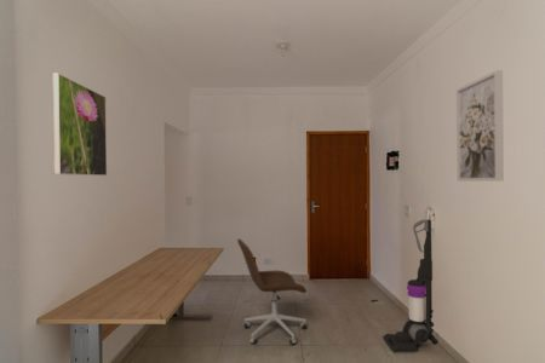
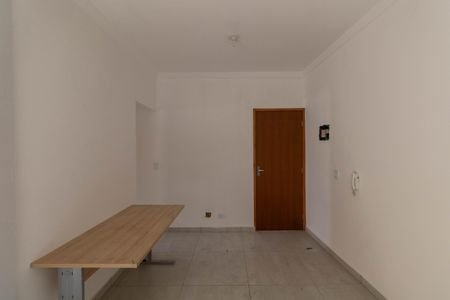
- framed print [52,73,108,177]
- wall art [455,69,505,183]
- office chair [236,237,308,346]
- vacuum cleaner [382,218,438,353]
